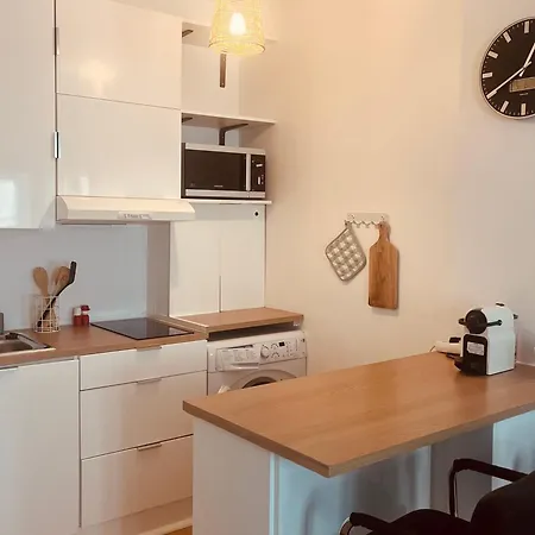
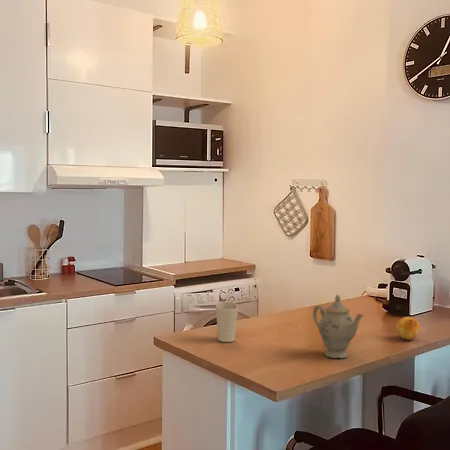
+ cup [215,301,239,343]
+ chinaware [312,294,365,359]
+ fruit [395,316,421,341]
